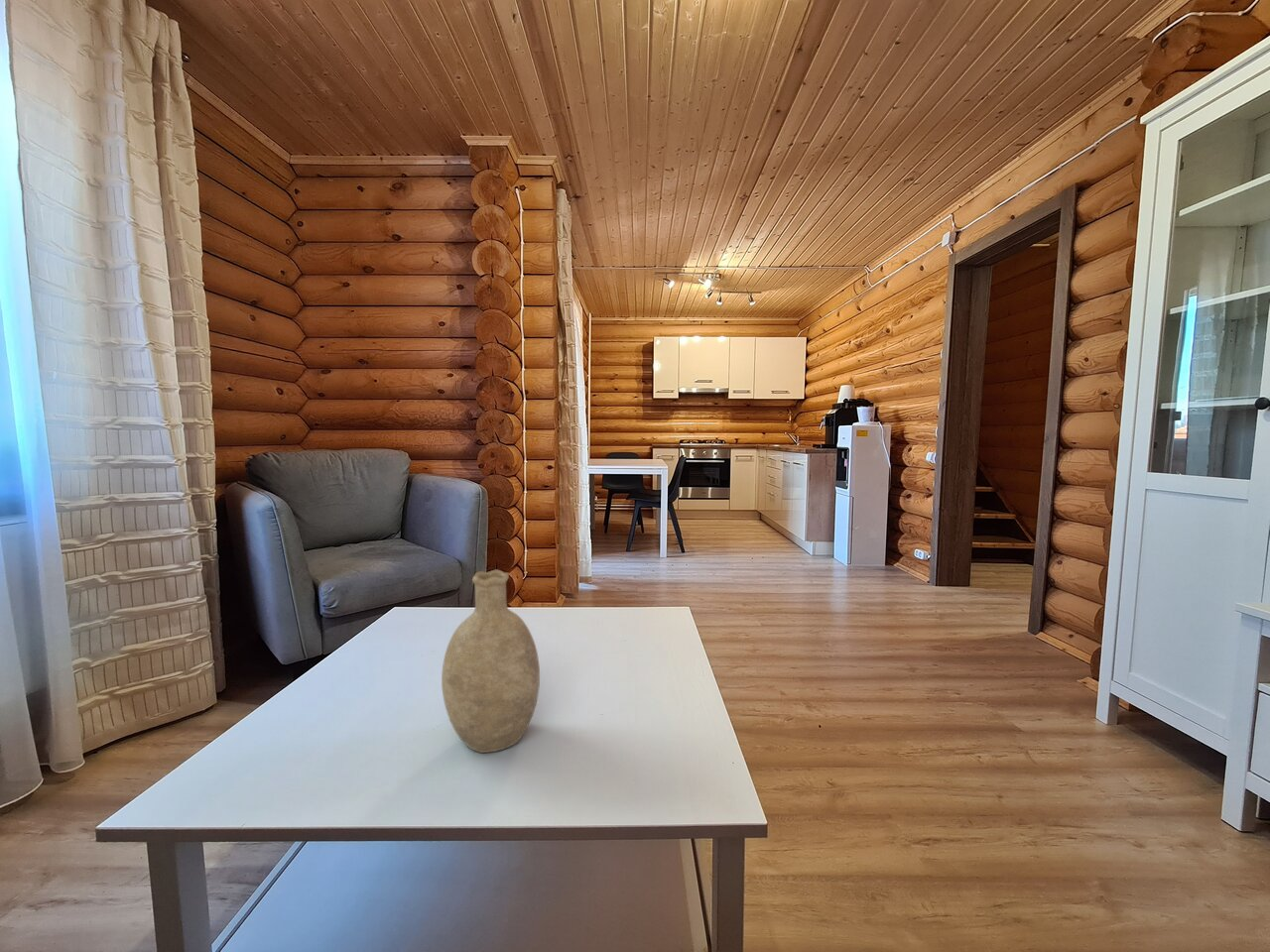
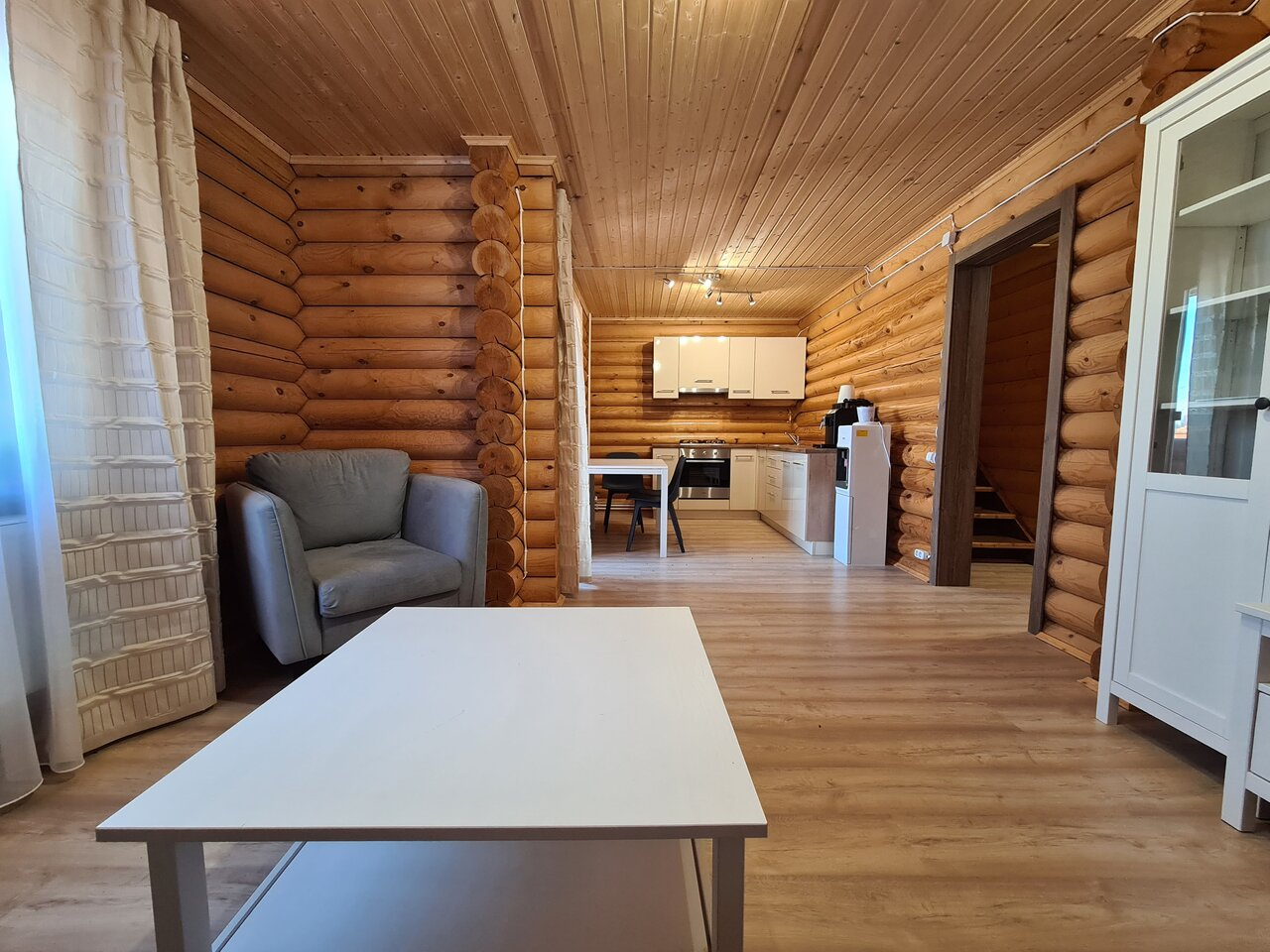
- decorative vase [441,568,541,754]
